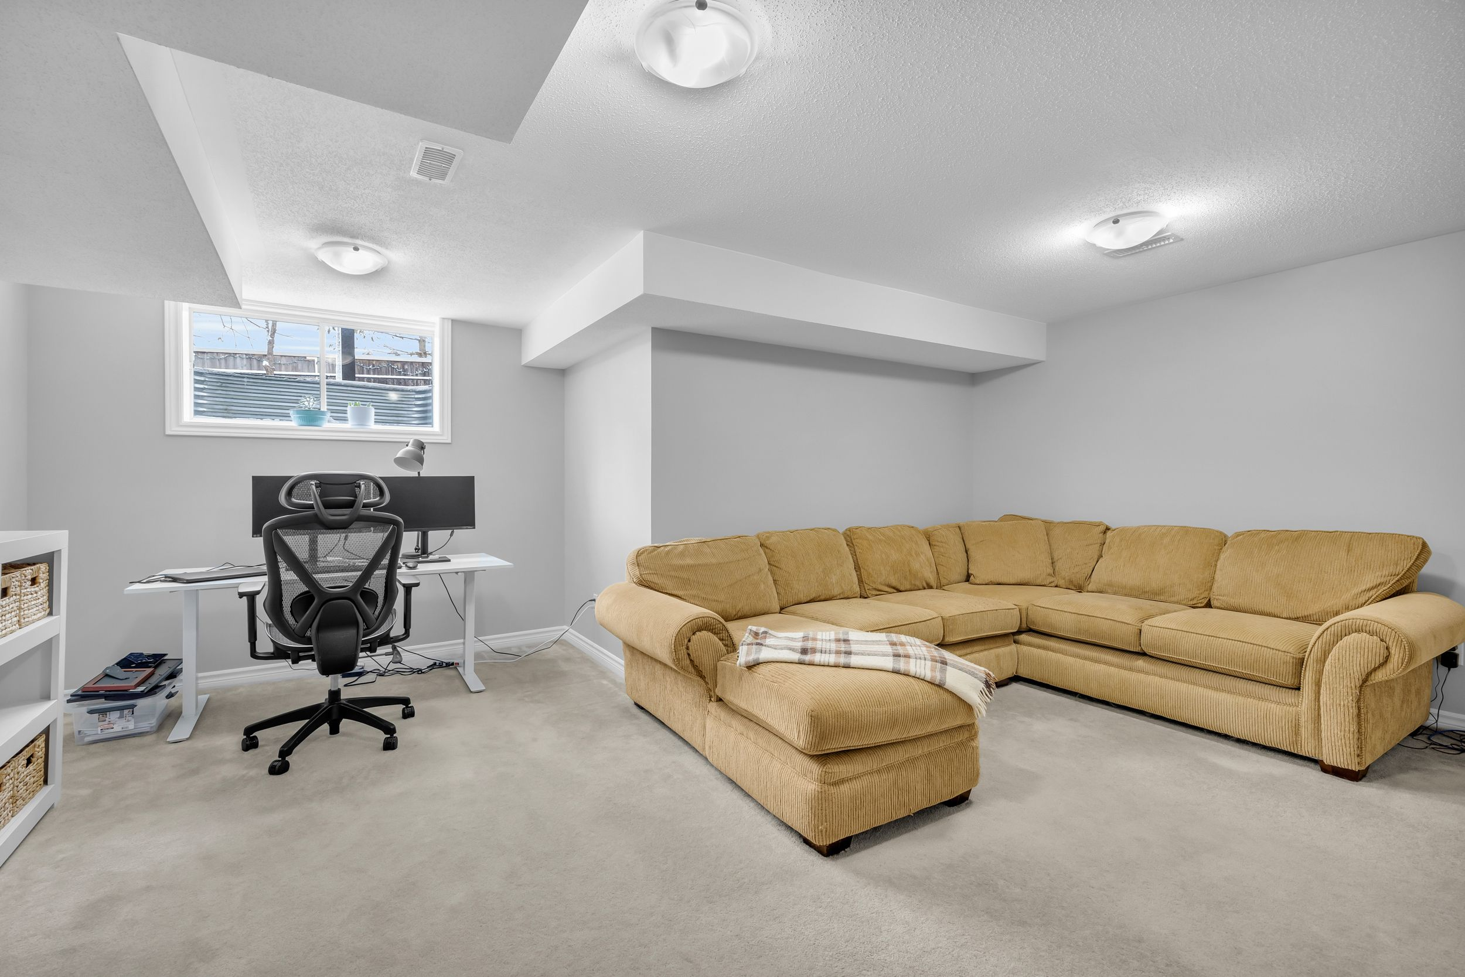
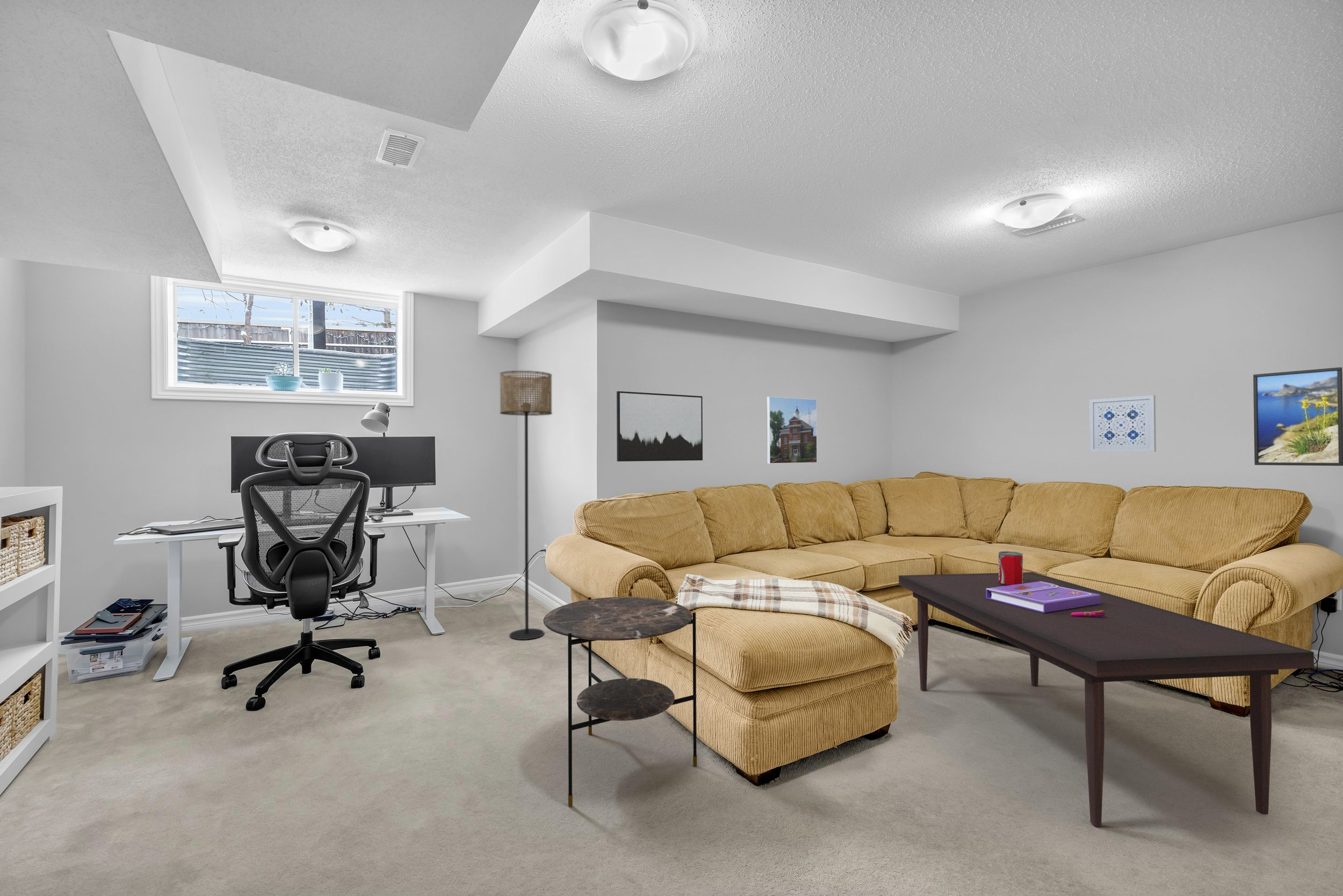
+ side table [543,596,697,806]
+ coffee table [898,551,1315,827]
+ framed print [1253,367,1343,466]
+ floor lamp [499,370,553,640]
+ wall art [616,391,703,462]
+ wall art [1089,395,1157,453]
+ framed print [766,396,818,464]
